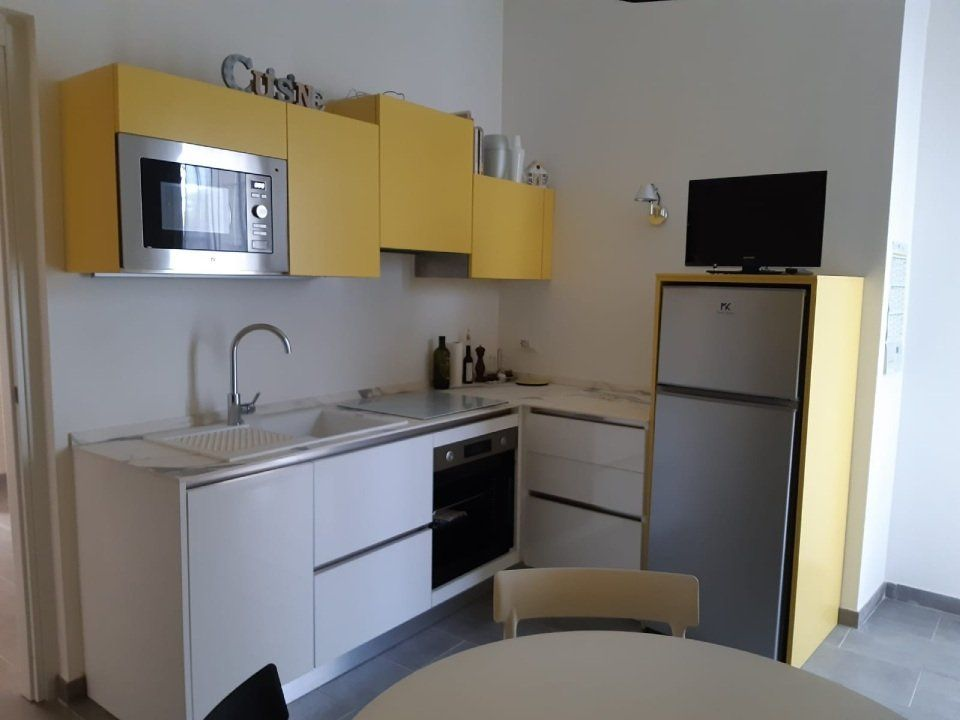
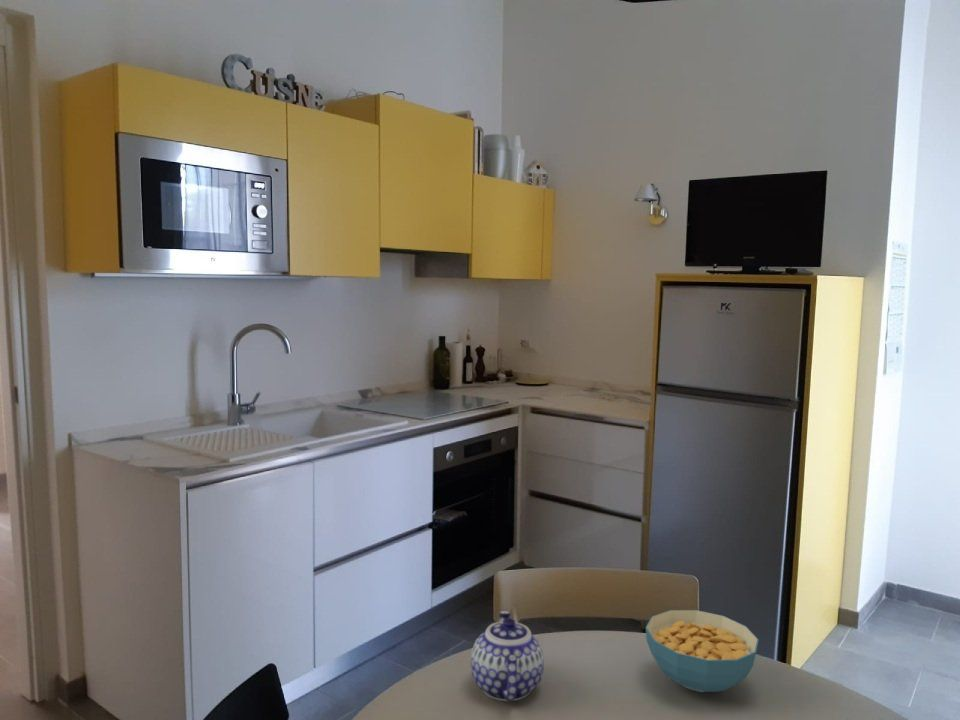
+ teapot [470,610,545,702]
+ cereal bowl [645,609,760,693]
